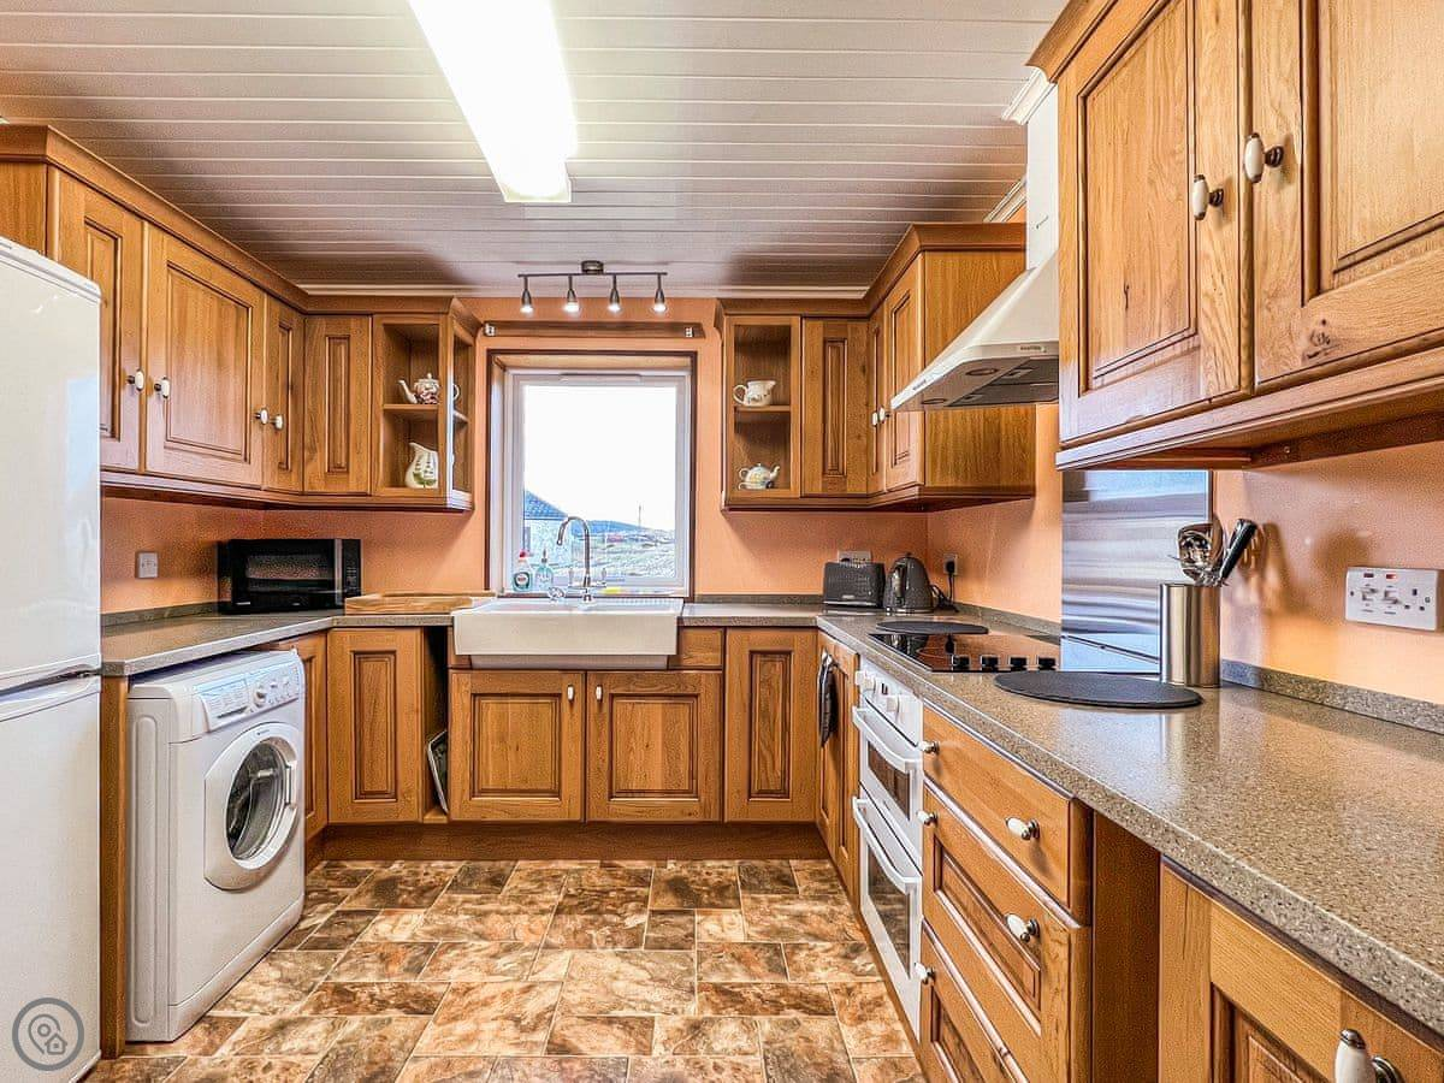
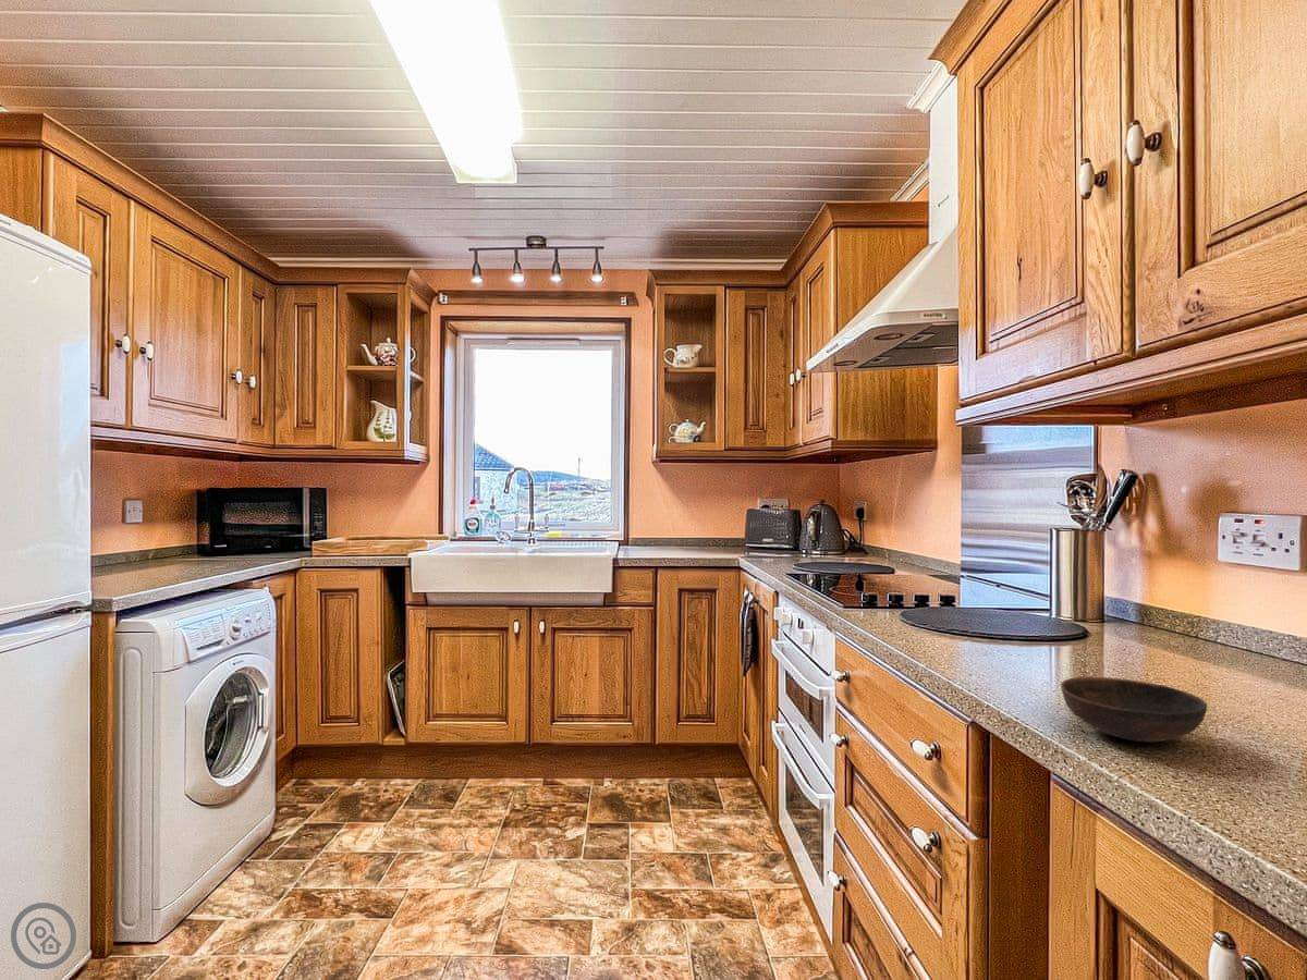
+ bowl [1060,675,1208,743]
